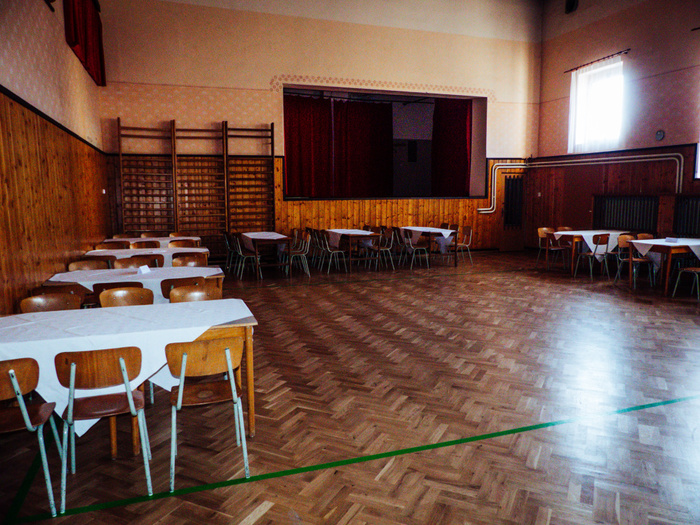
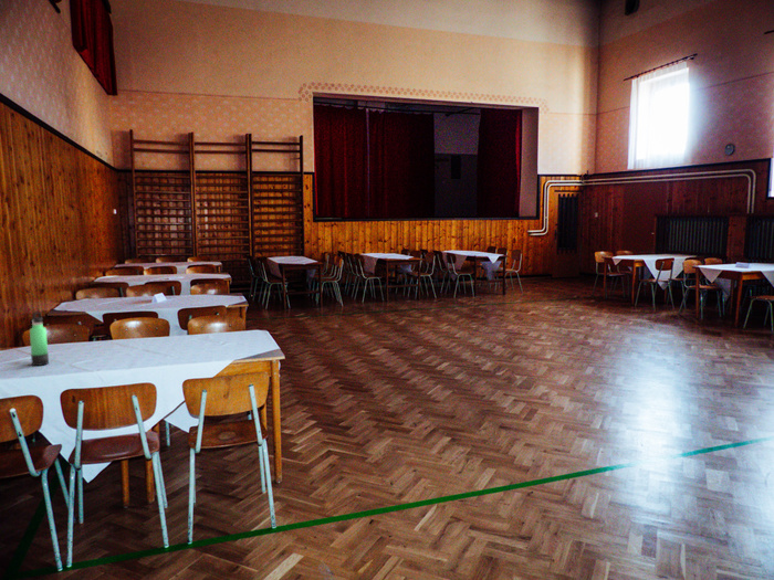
+ thermos bottle [29,312,50,367]
